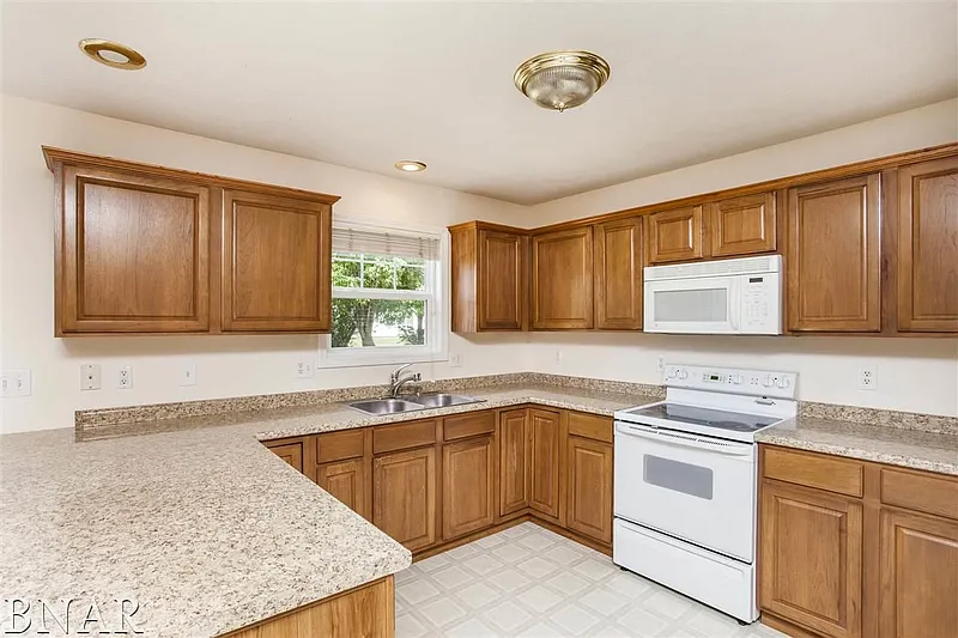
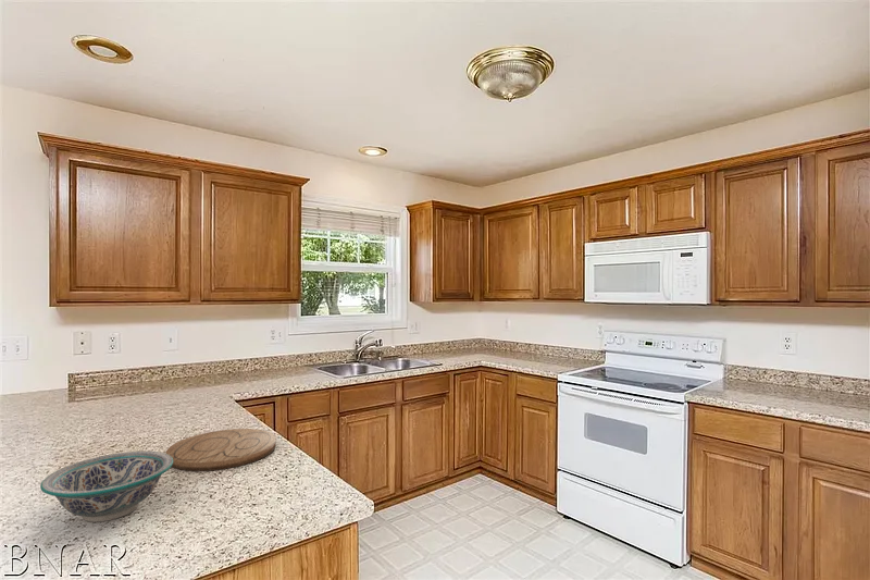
+ cutting board [165,428,277,472]
+ bowl [39,451,173,523]
